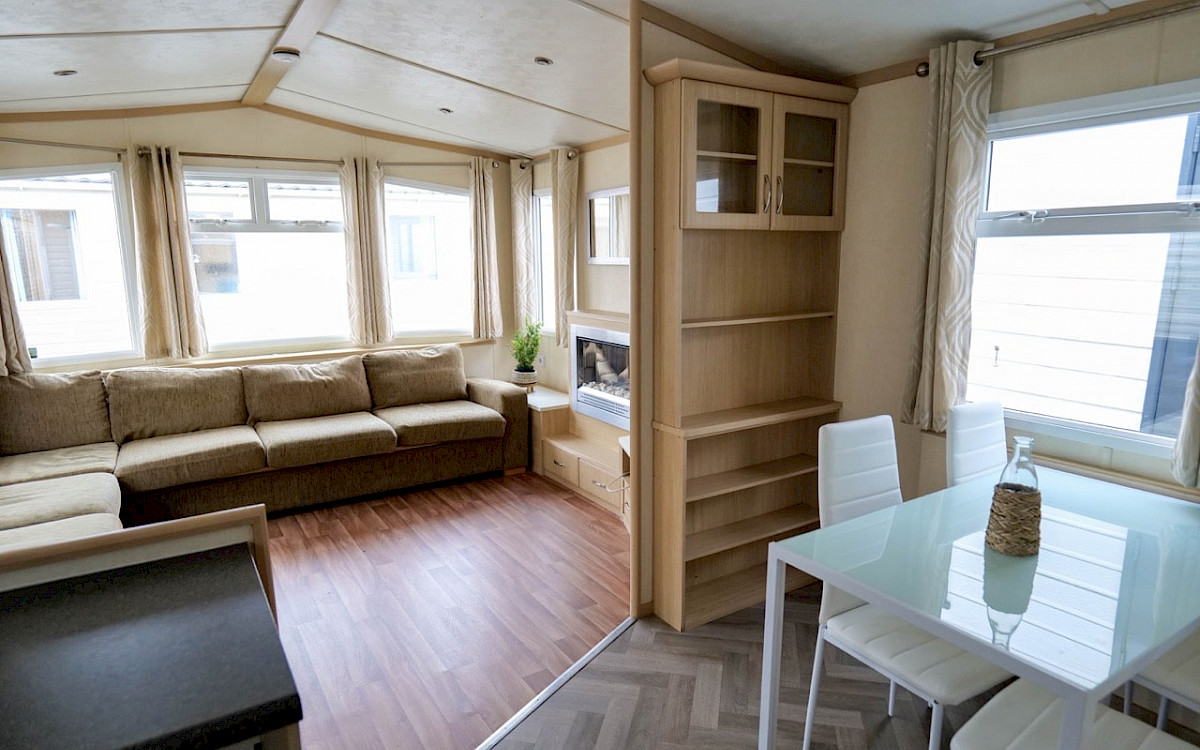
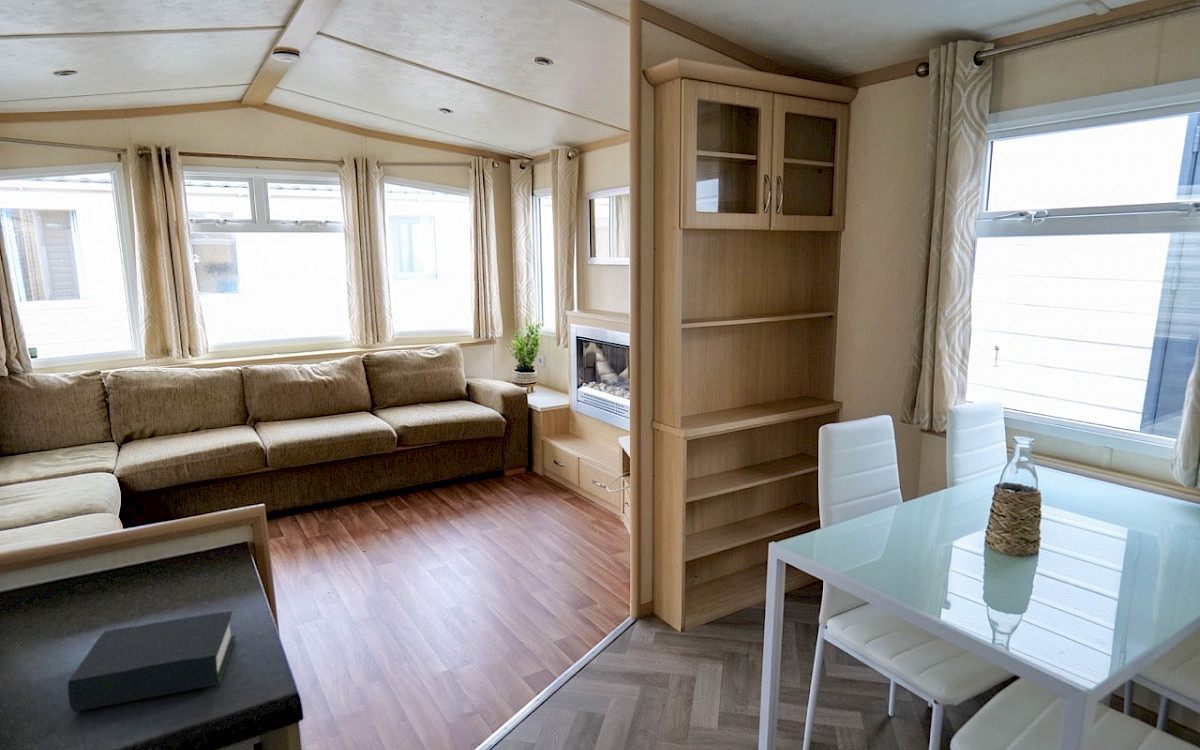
+ book [67,610,236,713]
